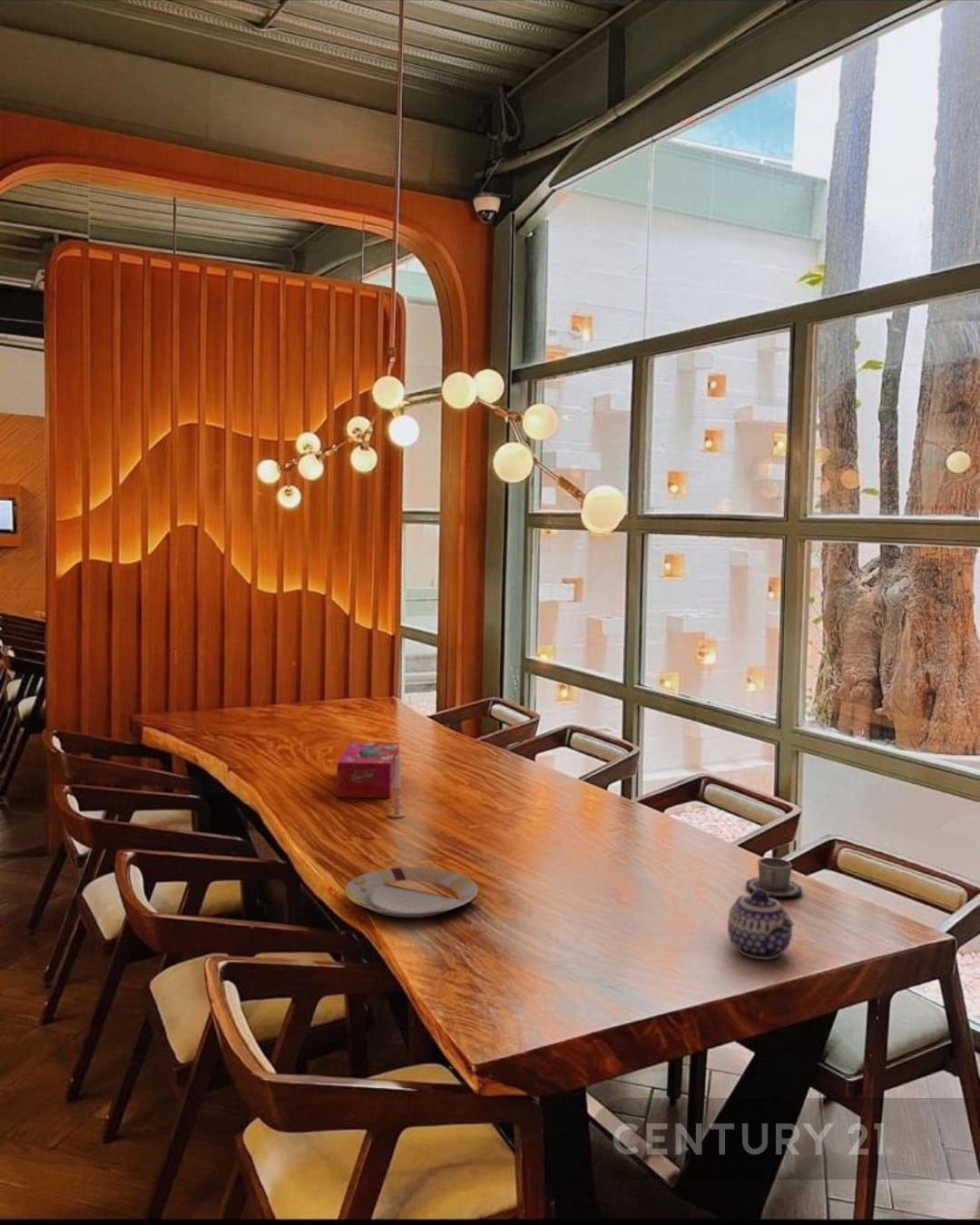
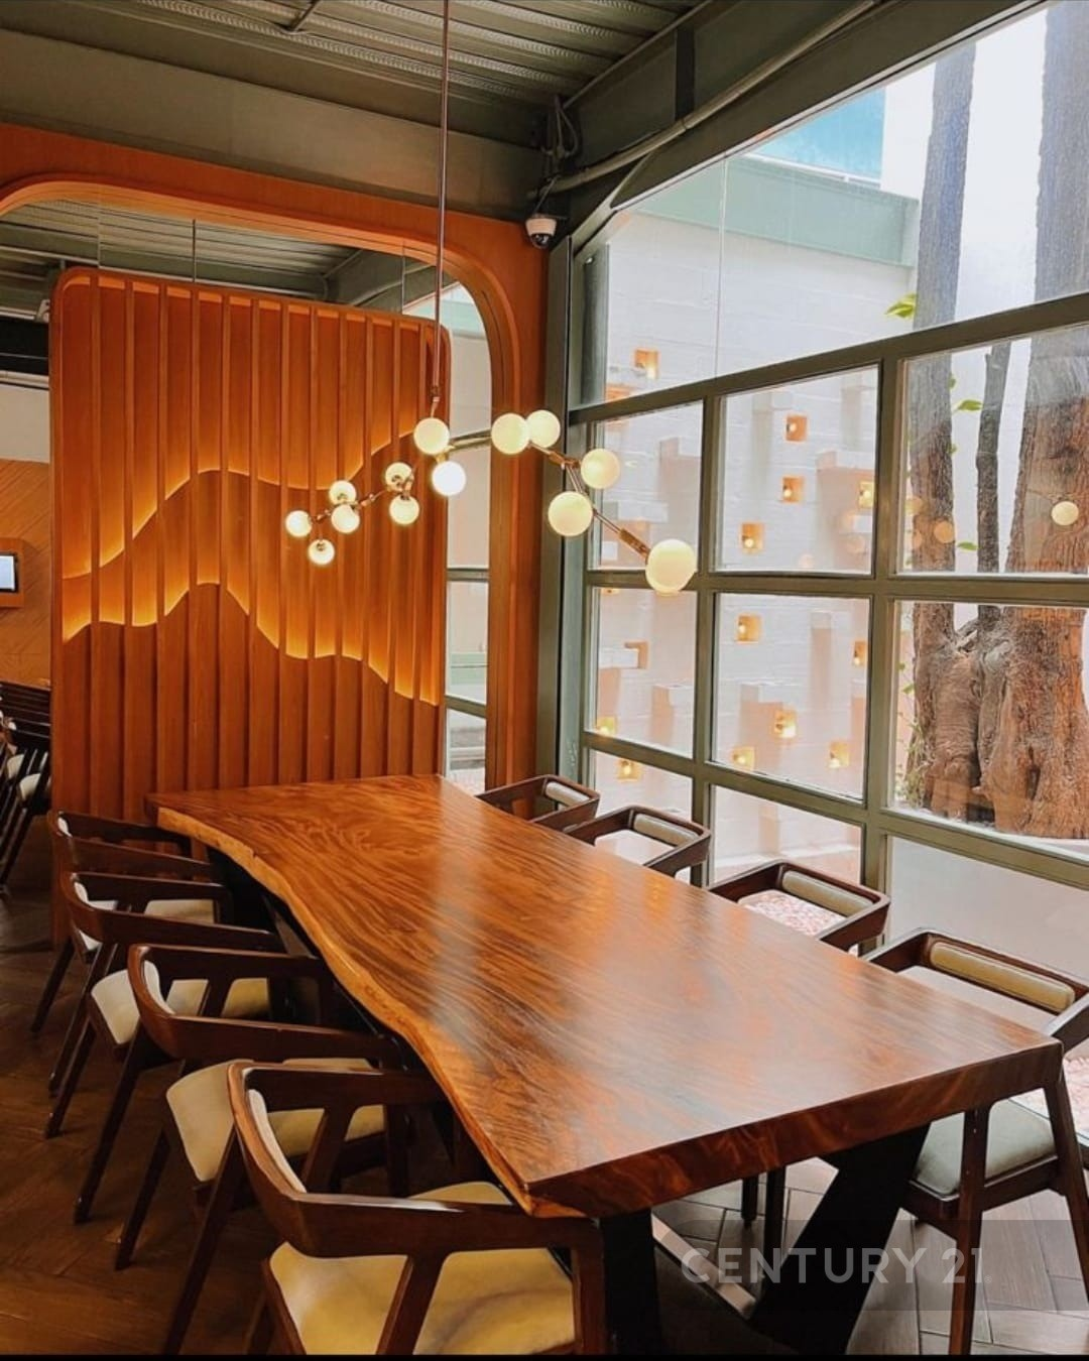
- plate [344,867,478,918]
- cup [745,857,803,898]
- tissue box [336,740,399,799]
- candle [388,754,406,818]
- teapot [727,888,795,960]
